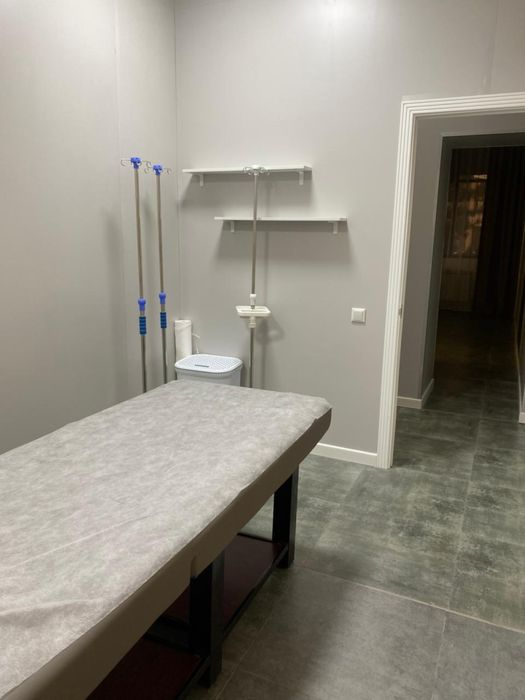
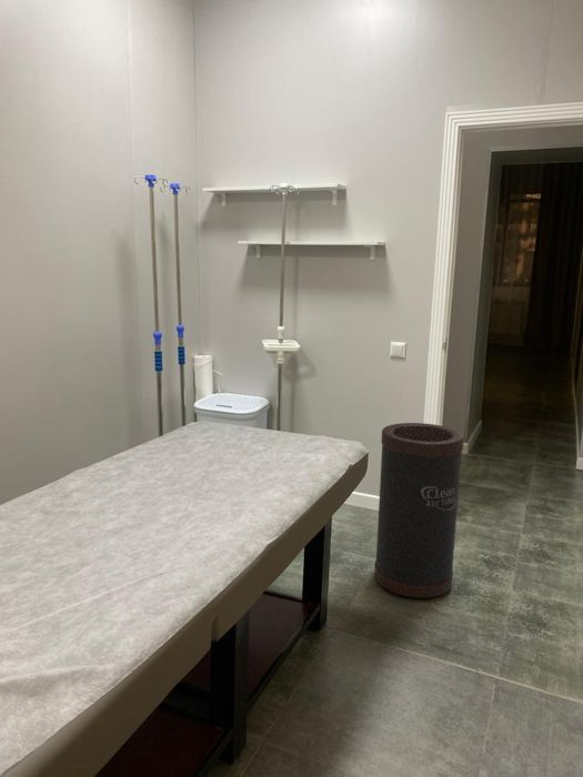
+ trash can [373,422,465,599]
